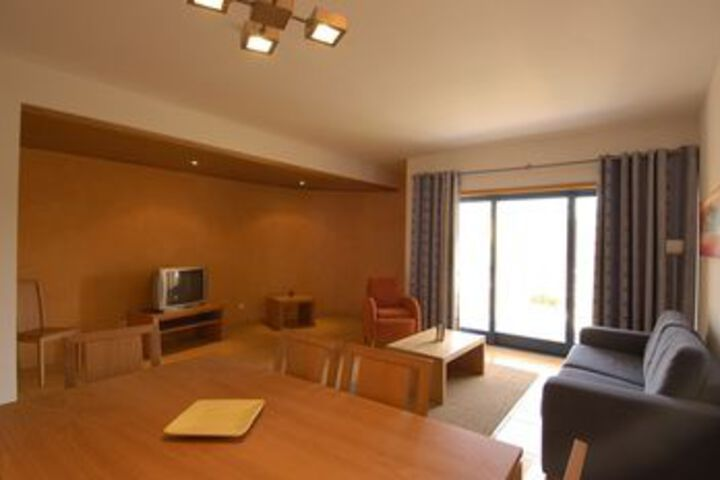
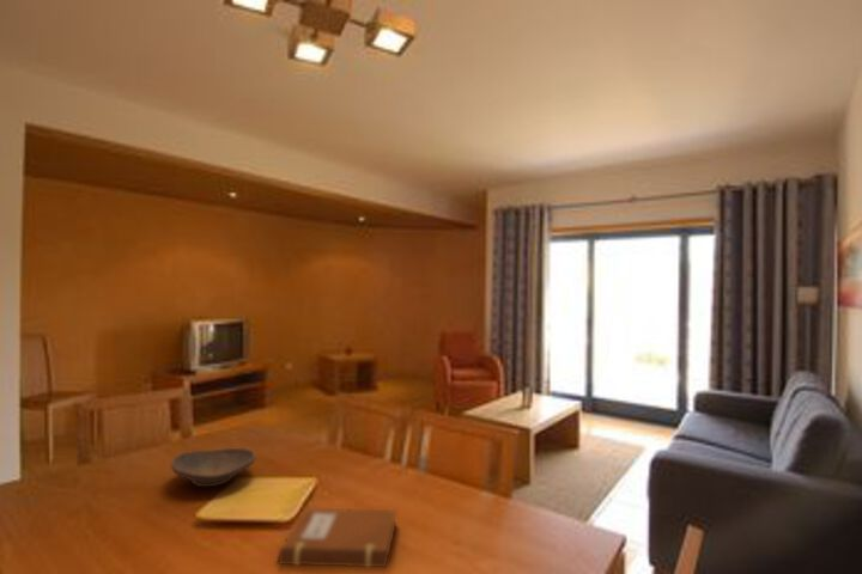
+ decorative bowl [170,447,257,488]
+ notebook [278,507,397,568]
